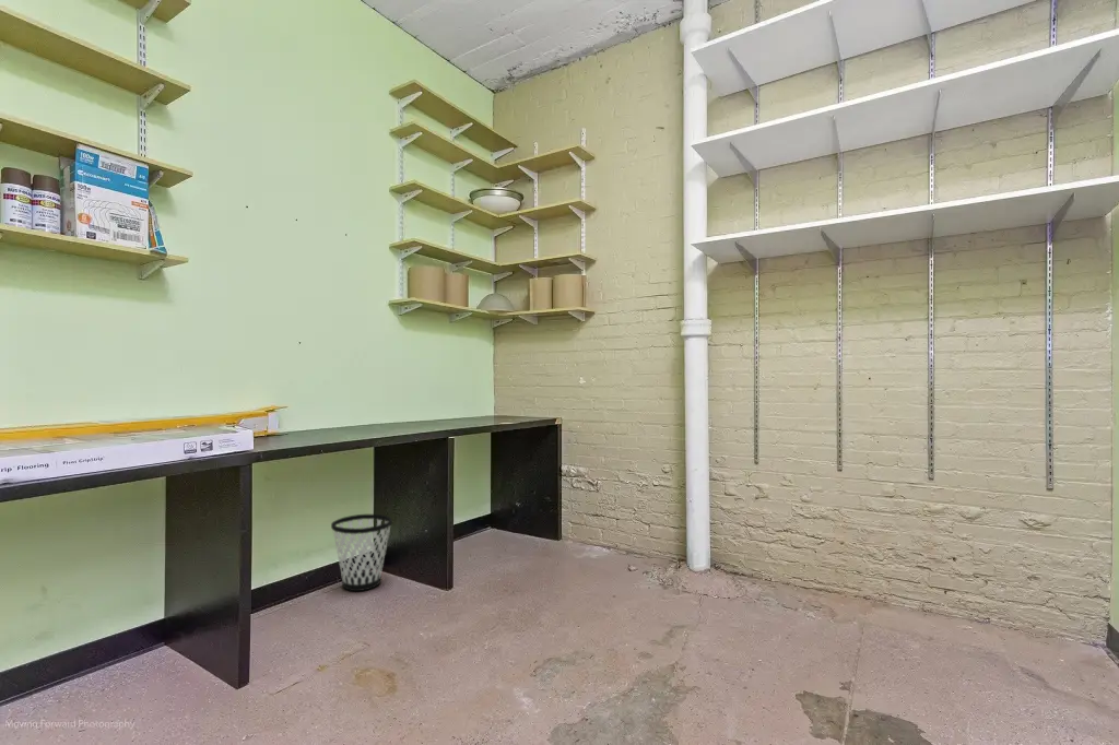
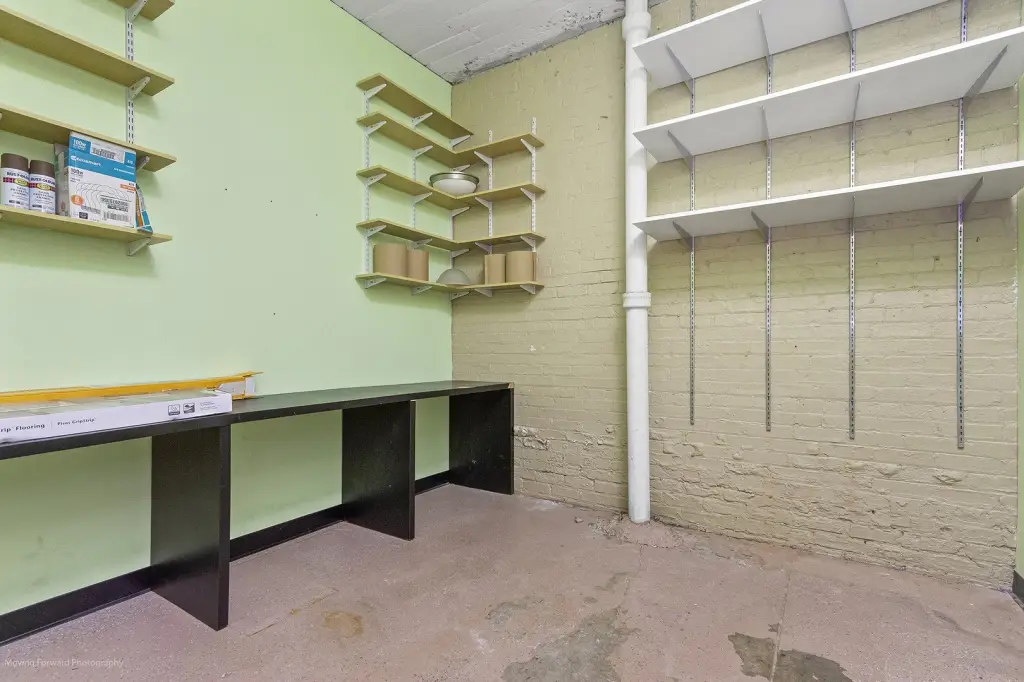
- wastebasket [330,513,393,592]
